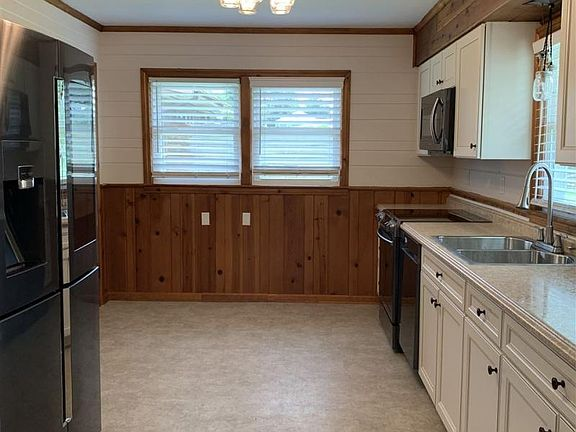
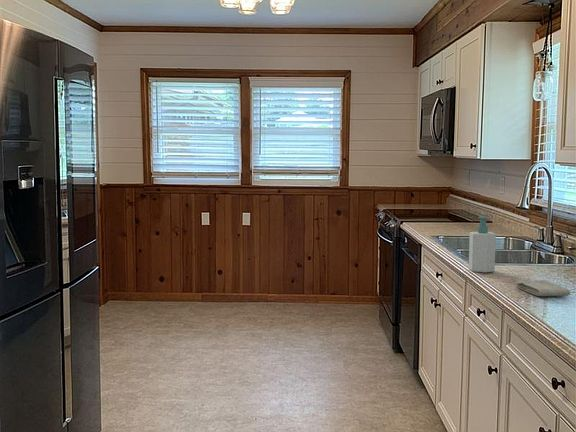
+ soap bottle [468,216,497,274]
+ washcloth [515,279,571,297]
